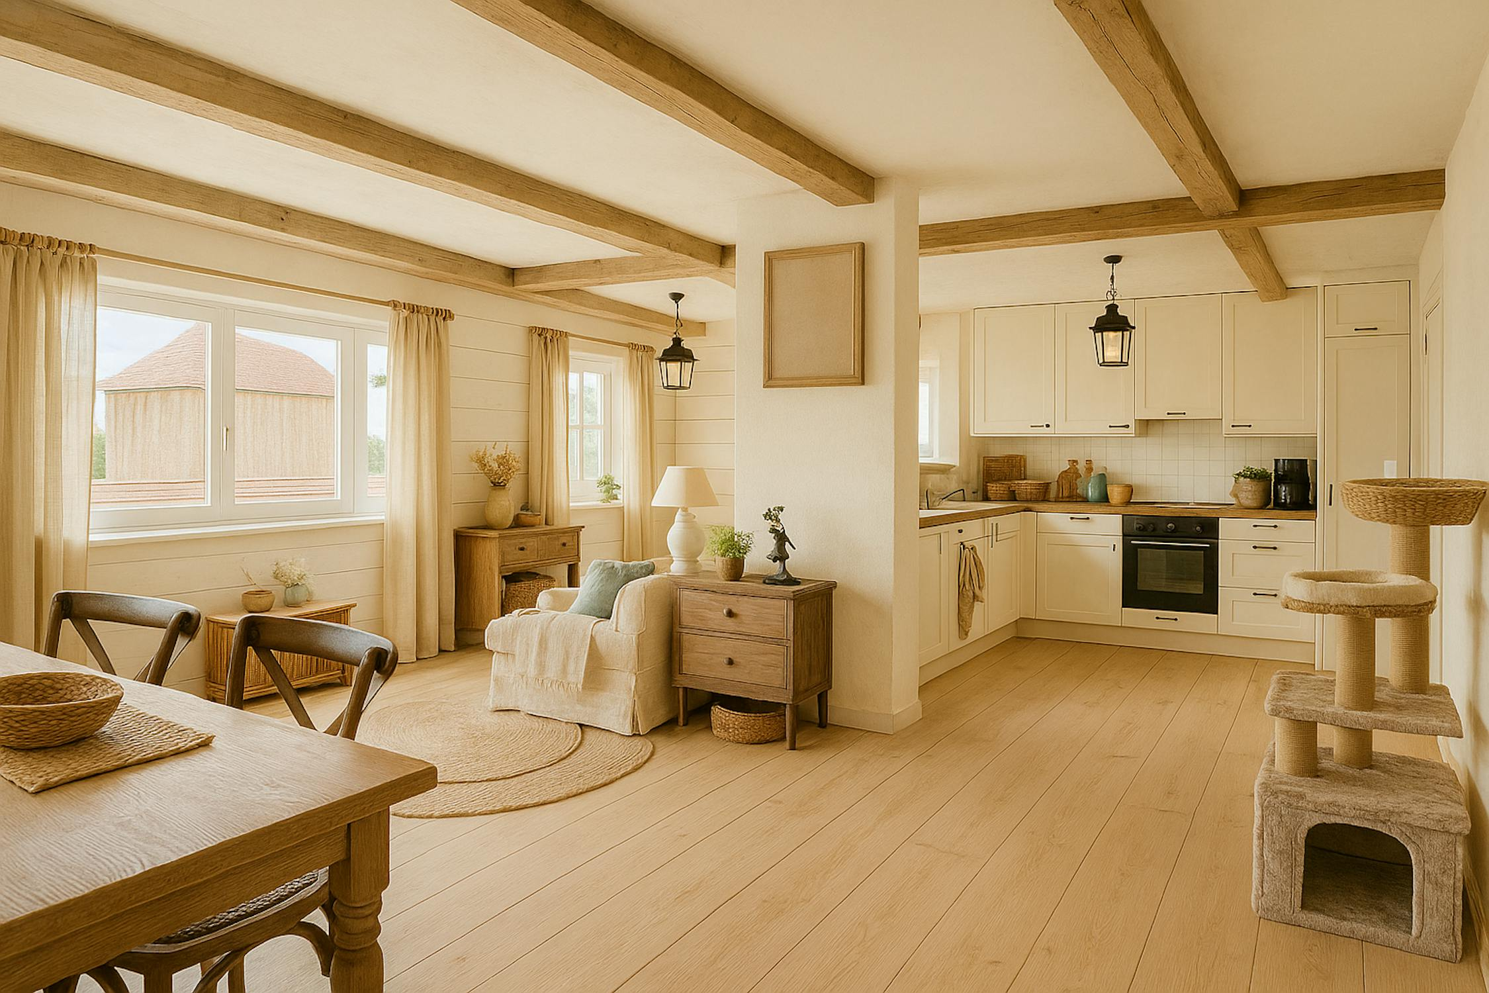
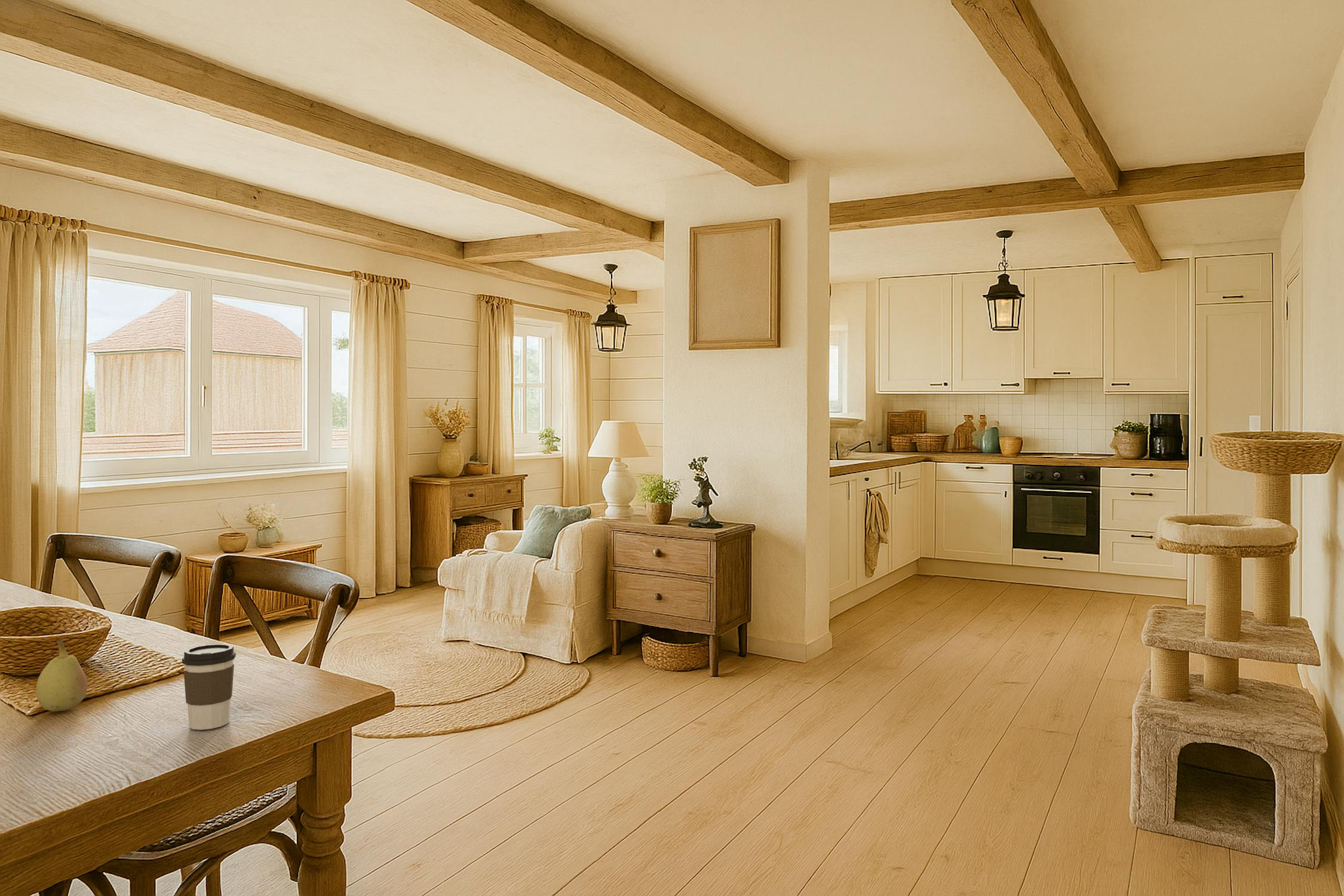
+ coffee cup [182,643,237,731]
+ fruit [36,638,88,712]
